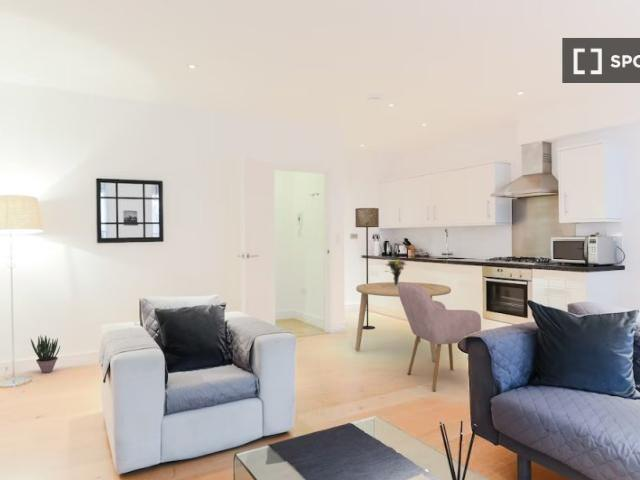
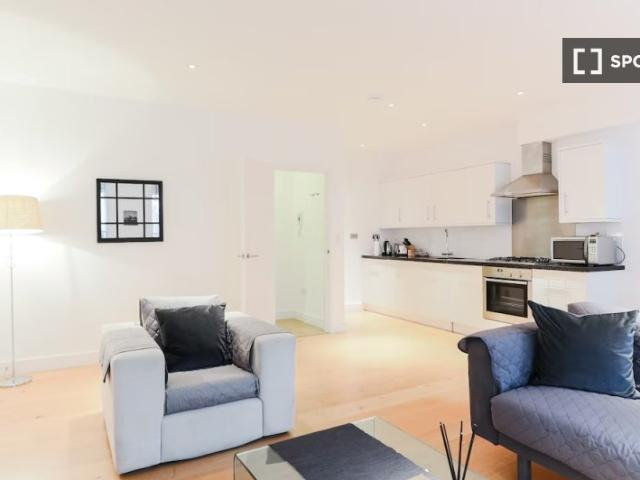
- bouquet [383,258,408,286]
- dining table [354,281,452,363]
- potted plant [30,334,61,374]
- chair [398,281,482,392]
- floor lamp [354,207,380,330]
